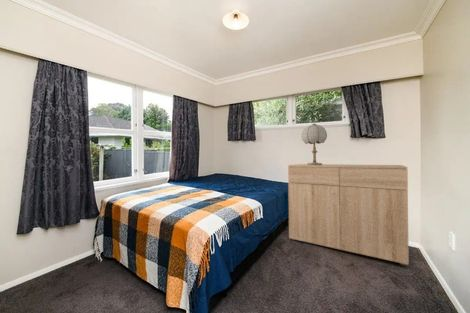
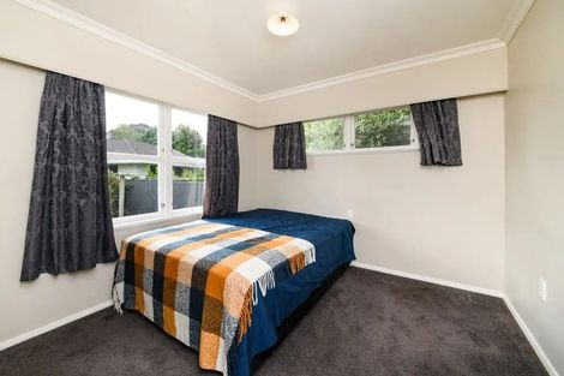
- table lamp [301,122,328,166]
- dresser [287,163,410,267]
